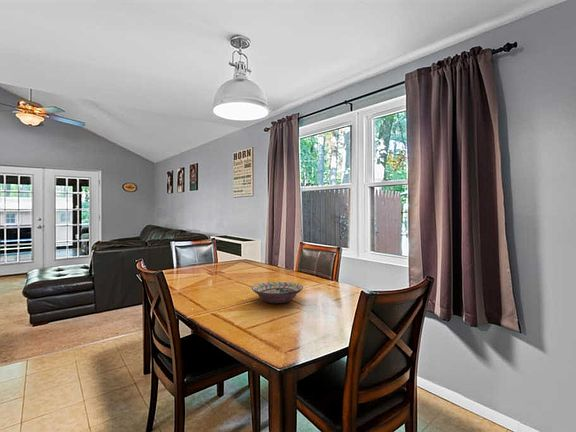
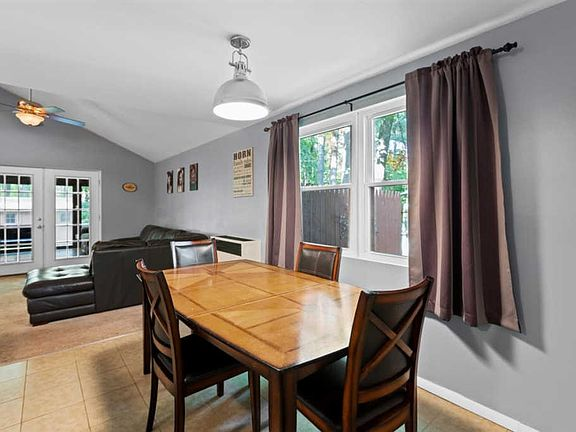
- decorative bowl [251,281,304,304]
